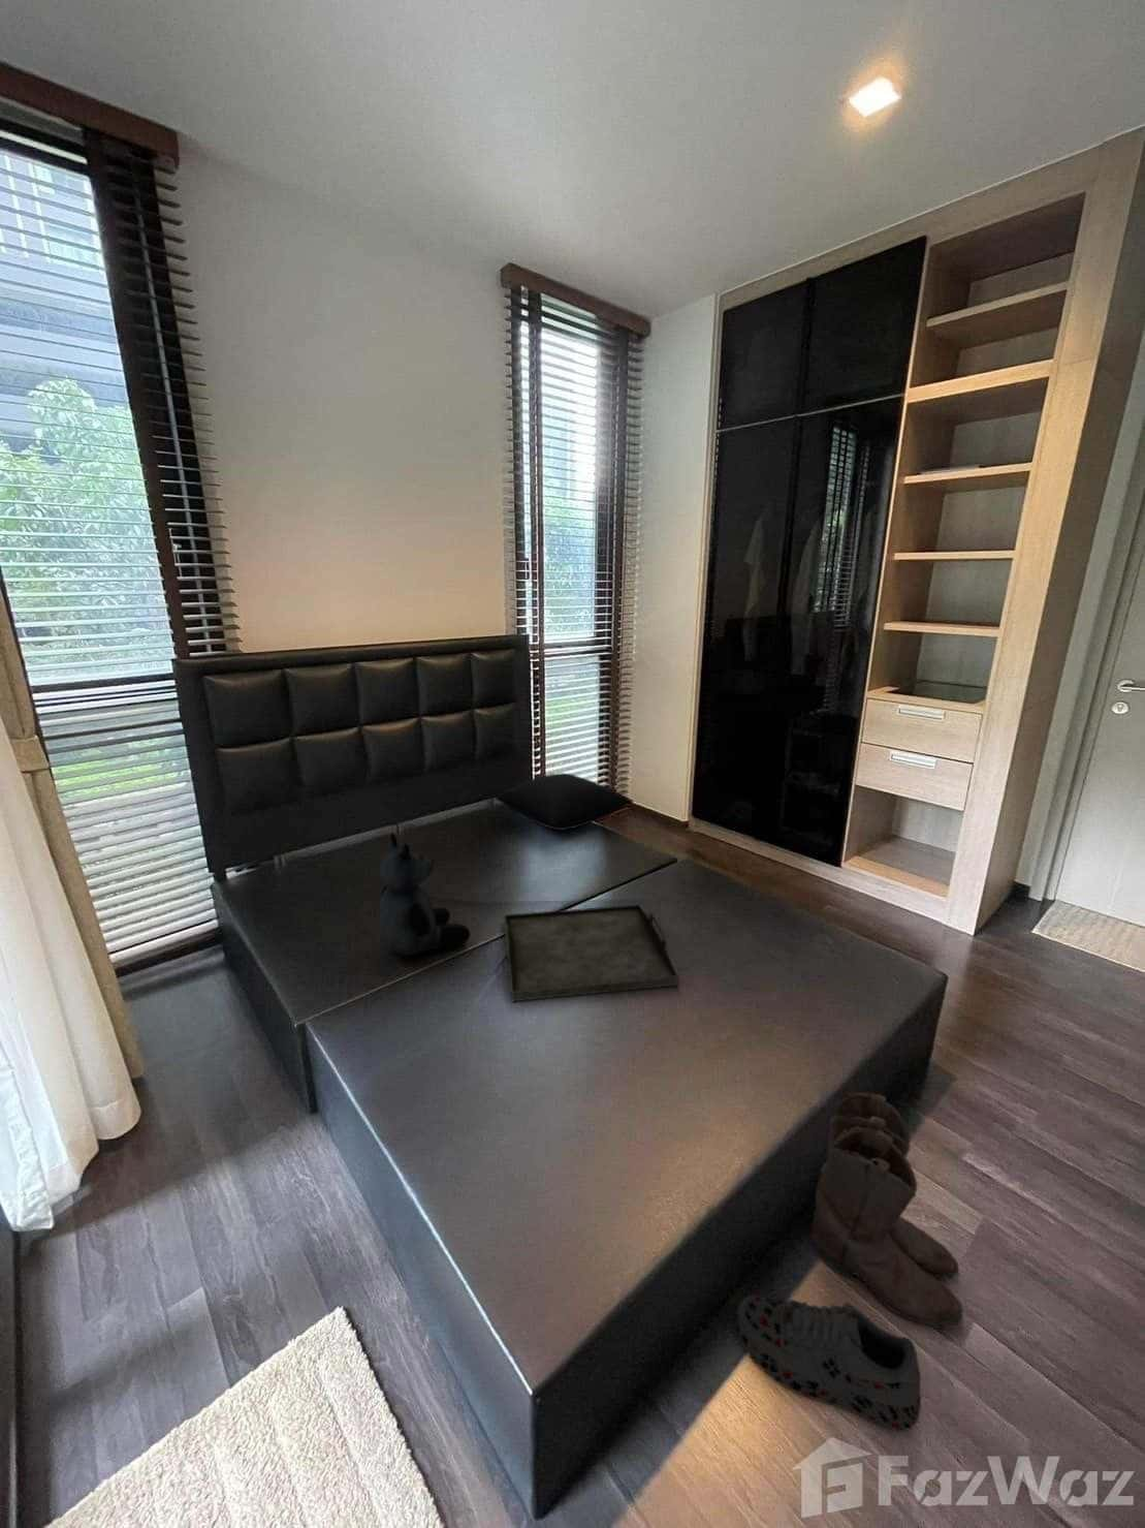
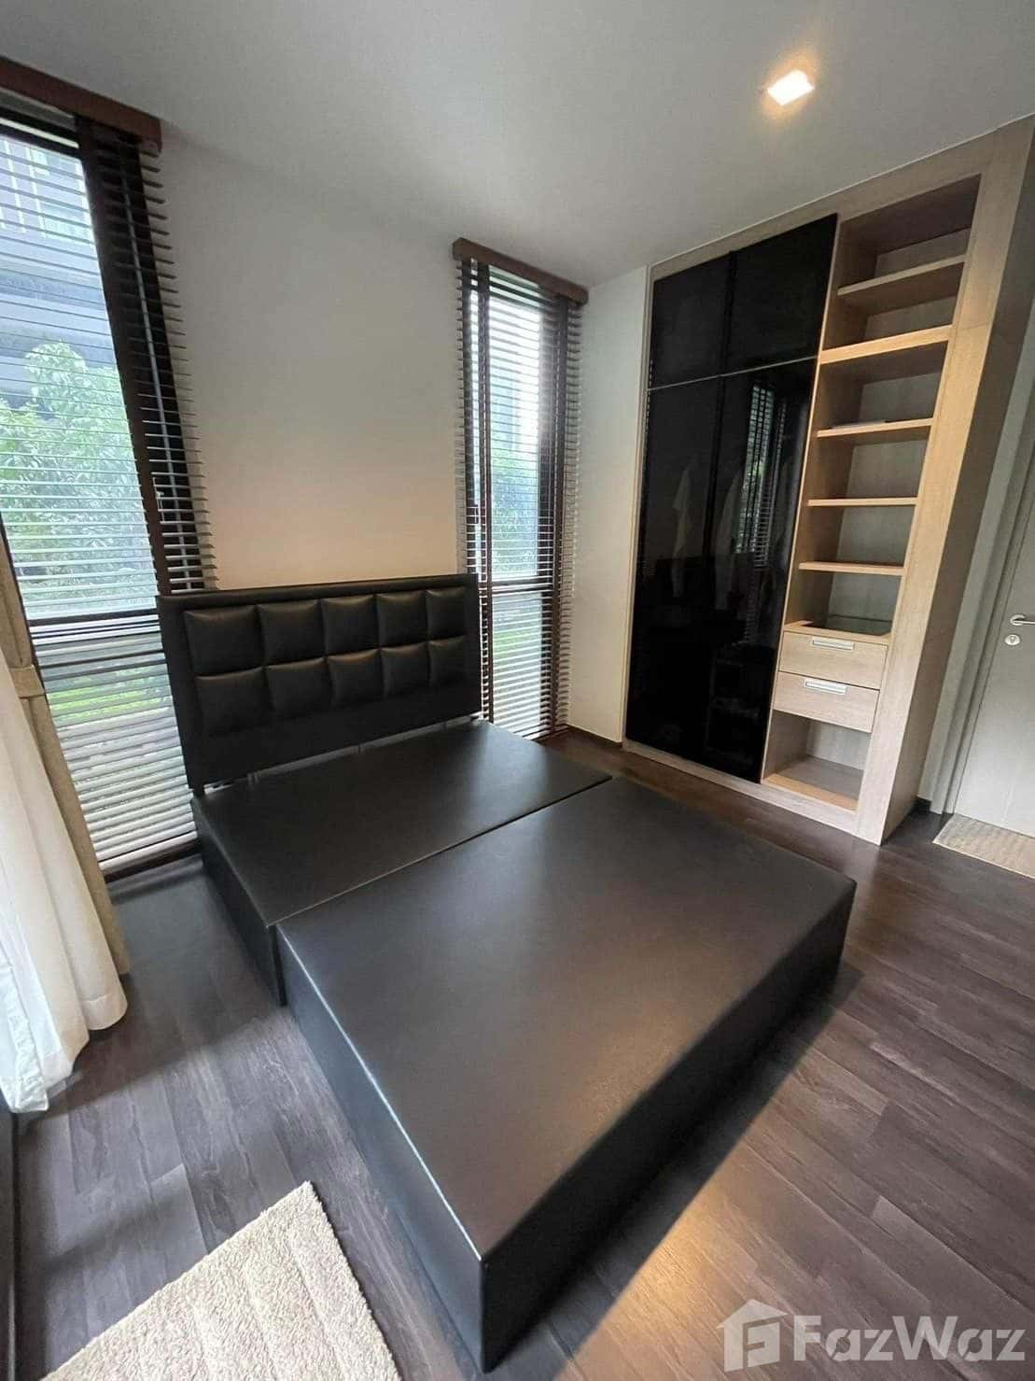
- teddy bear [379,831,470,957]
- boots [812,1090,965,1332]
- serving tray [503,902,681,1002]
- shoe [734,1295,922,1431]
- pillow [494,771,635,831]
